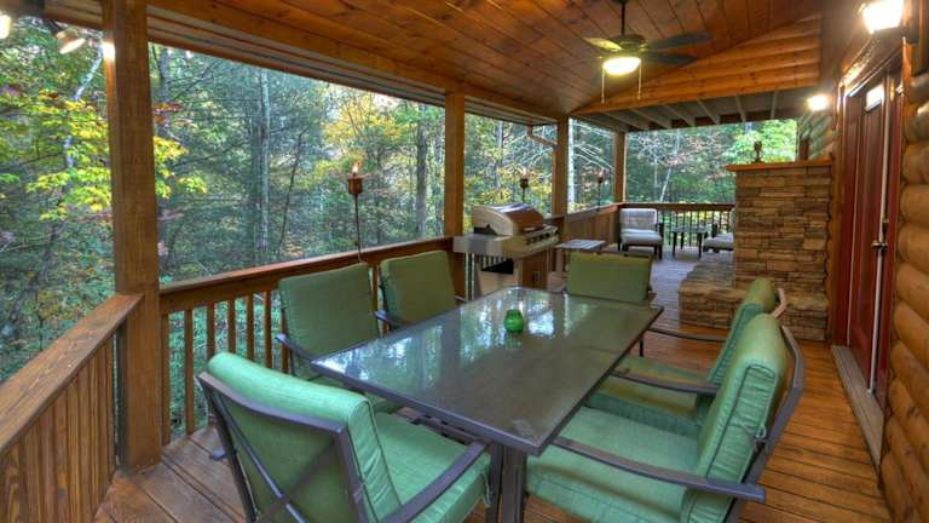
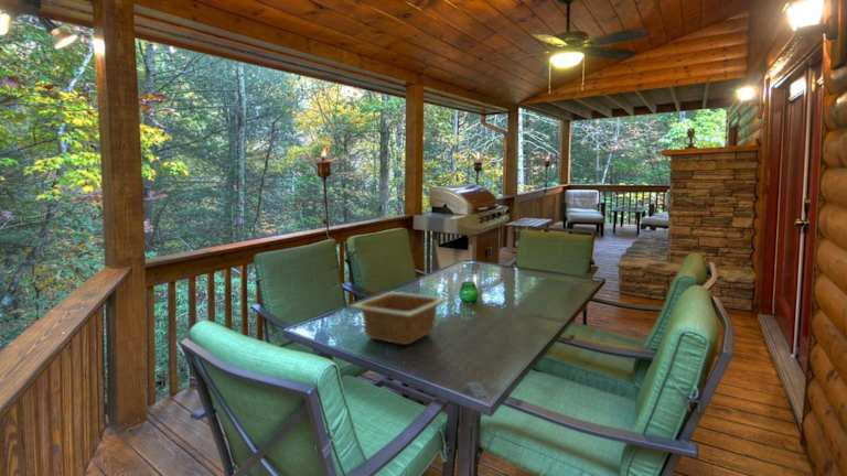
+ serving bowl [346,291,450,346]
